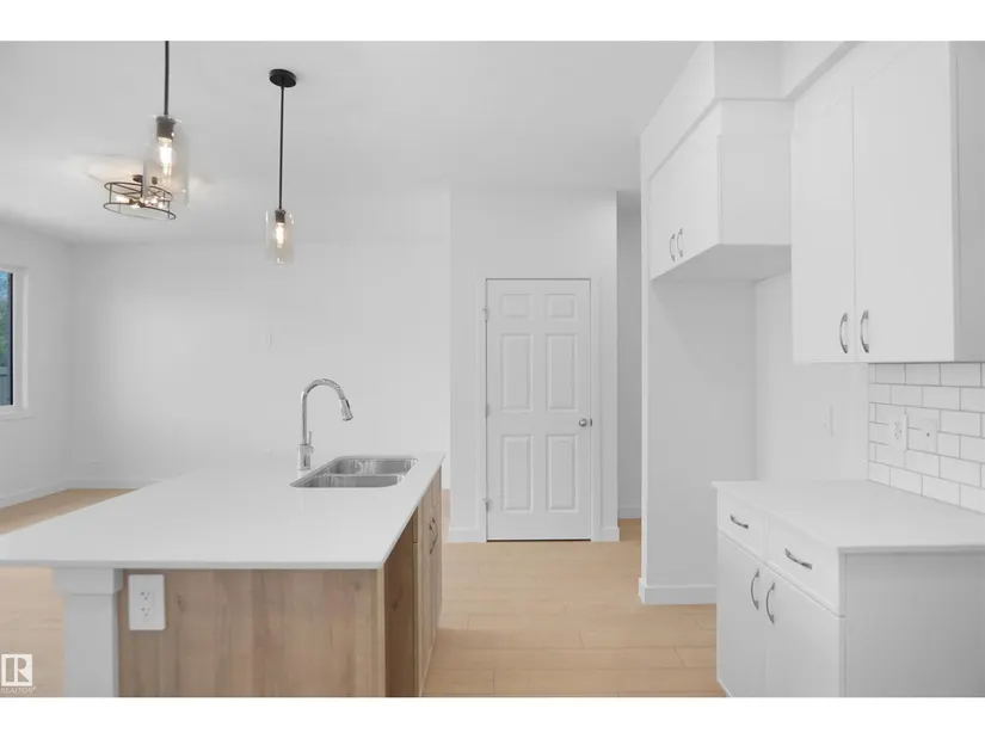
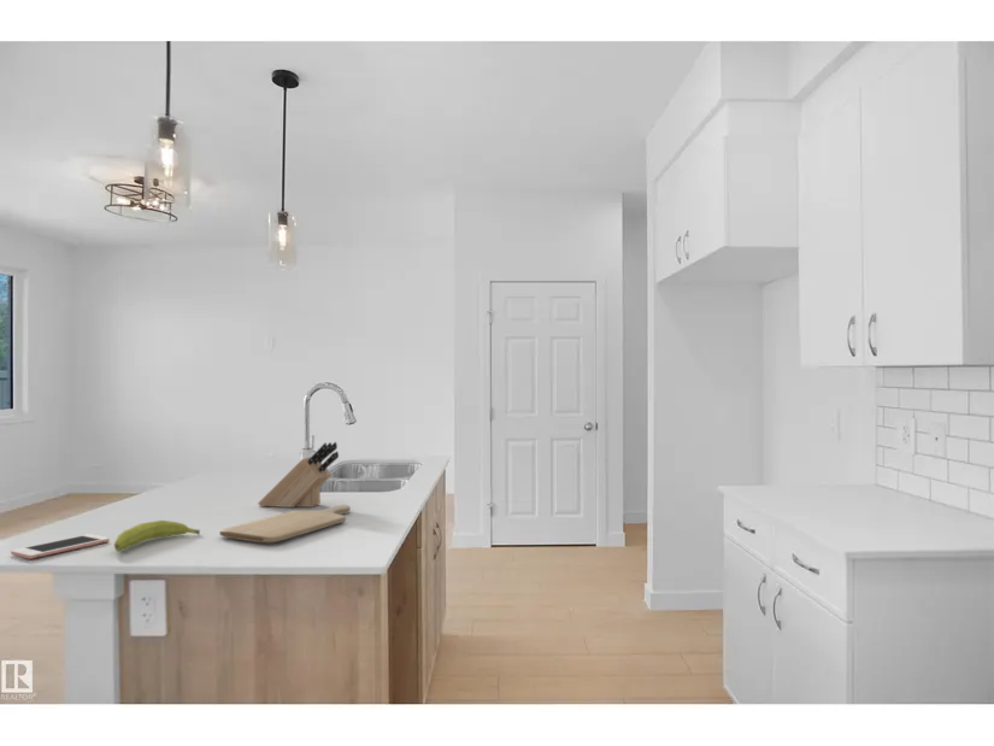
+ chopping board [218,504,352,544]
+ cell phone [10,533,111,560]
+ knife block [257,441,340,509]
+ fruit [113,519,201,552]
